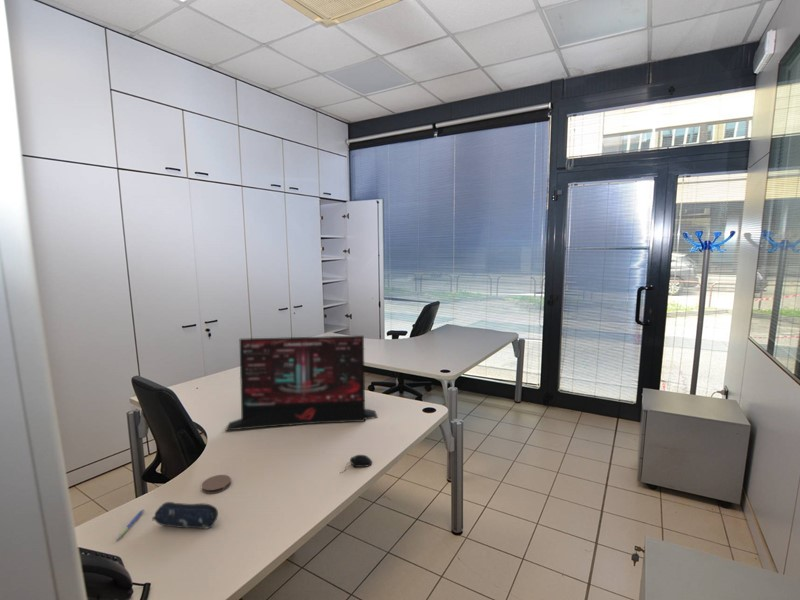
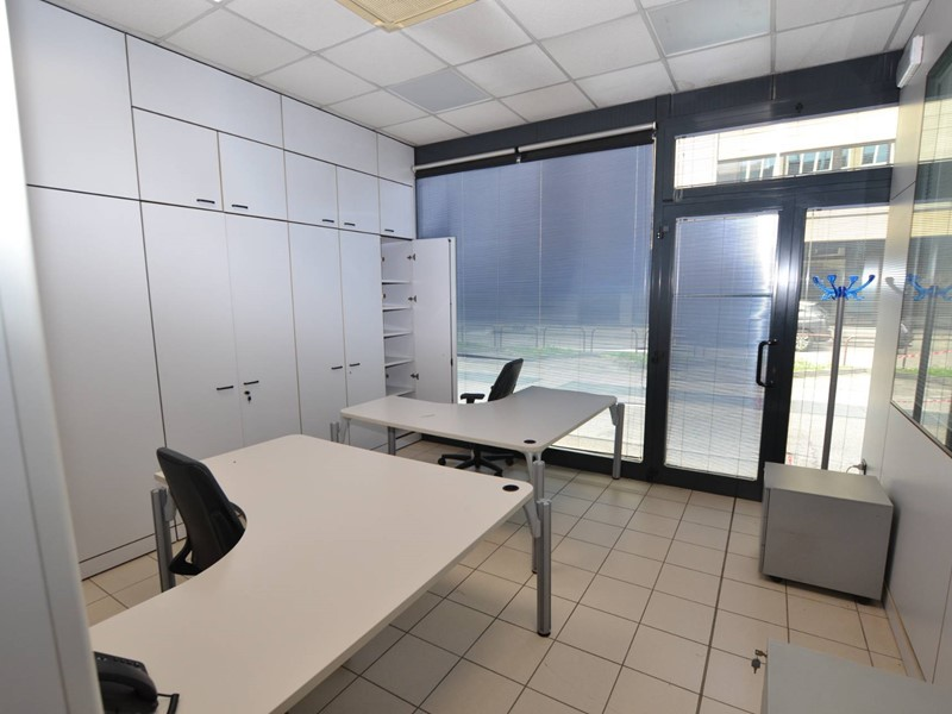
- coaster [200,474,232,495]
- computer mouse [340,454,373,474]
- monitor [224,335,379,432]
- pen [115,508,145,541]
- pencil case [151,501,219,530]
